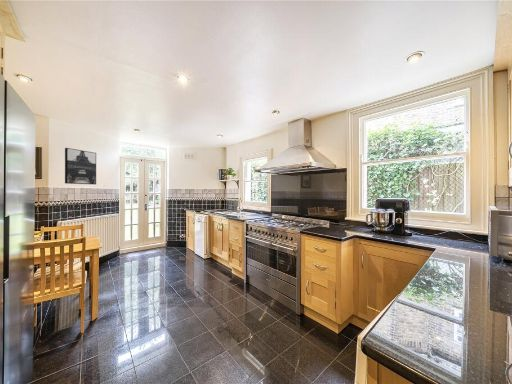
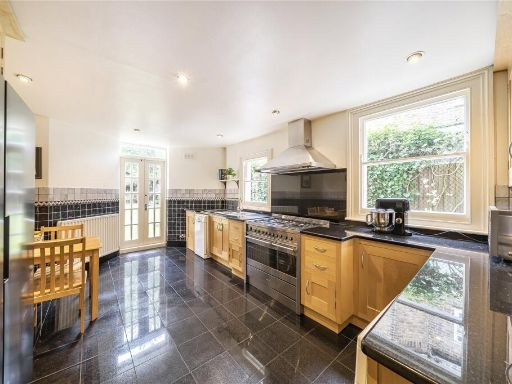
- wall art [64,147,97,185]
